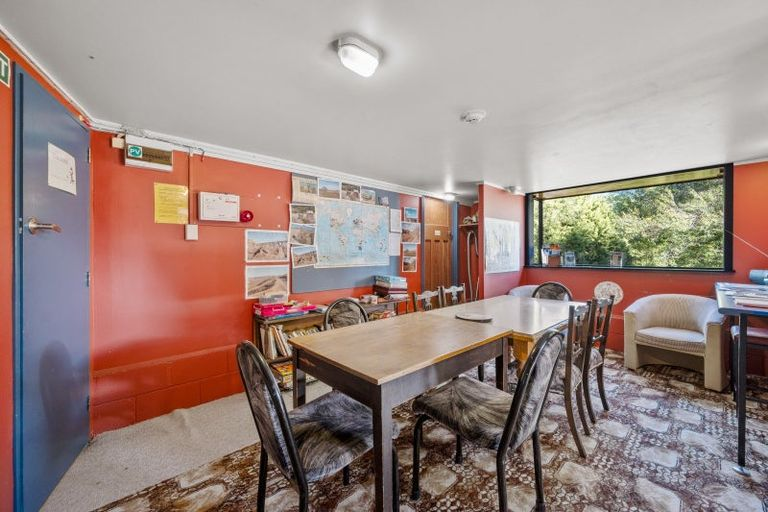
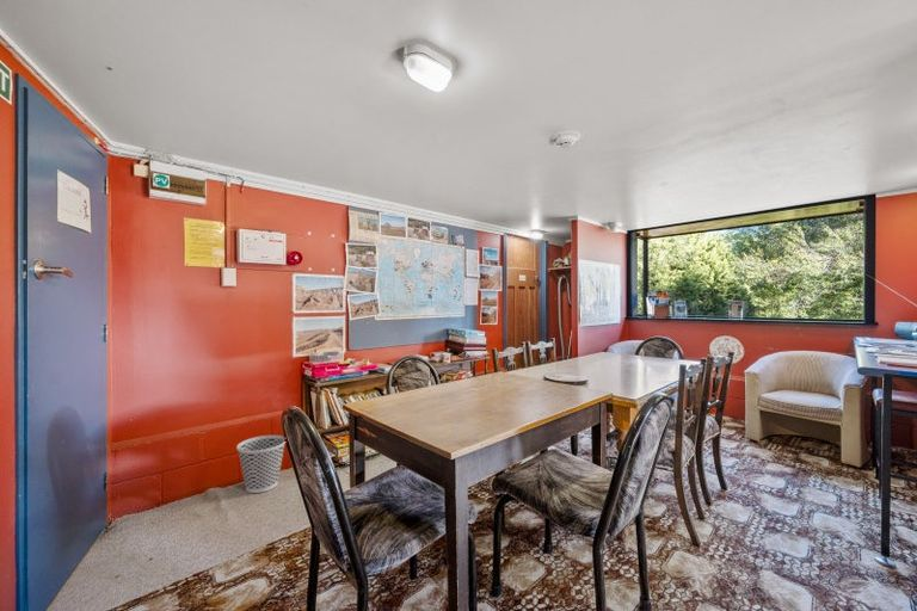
+ wastebasket [235,434,287,494]
